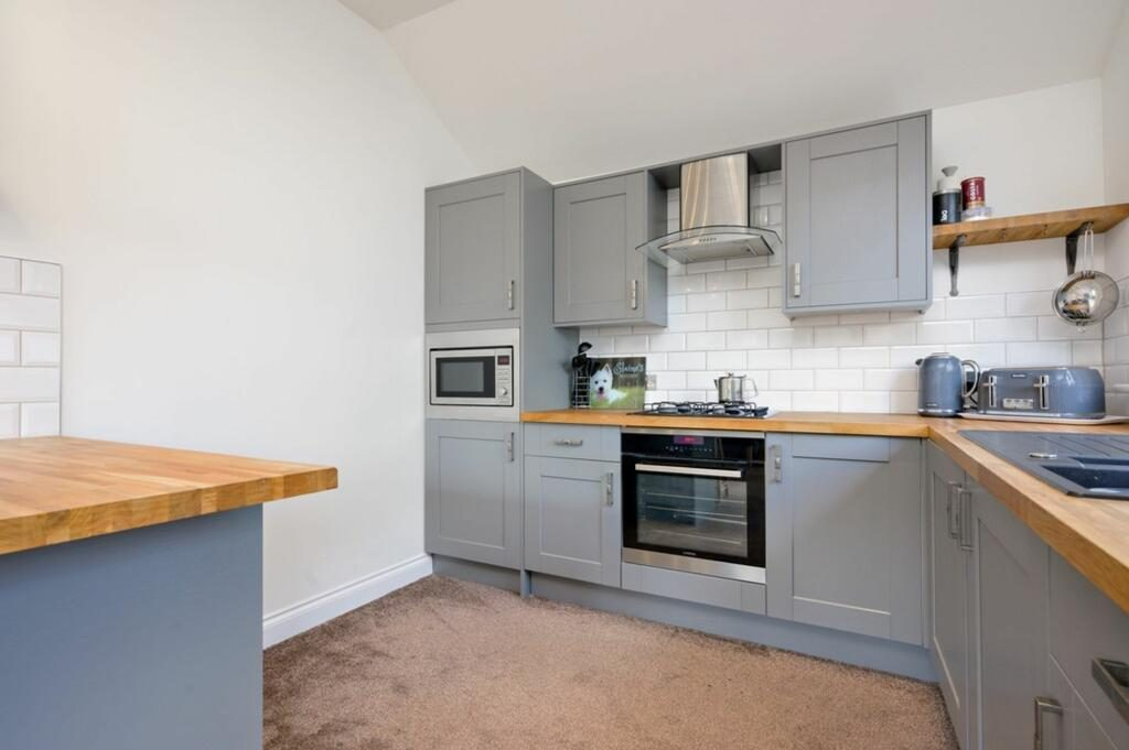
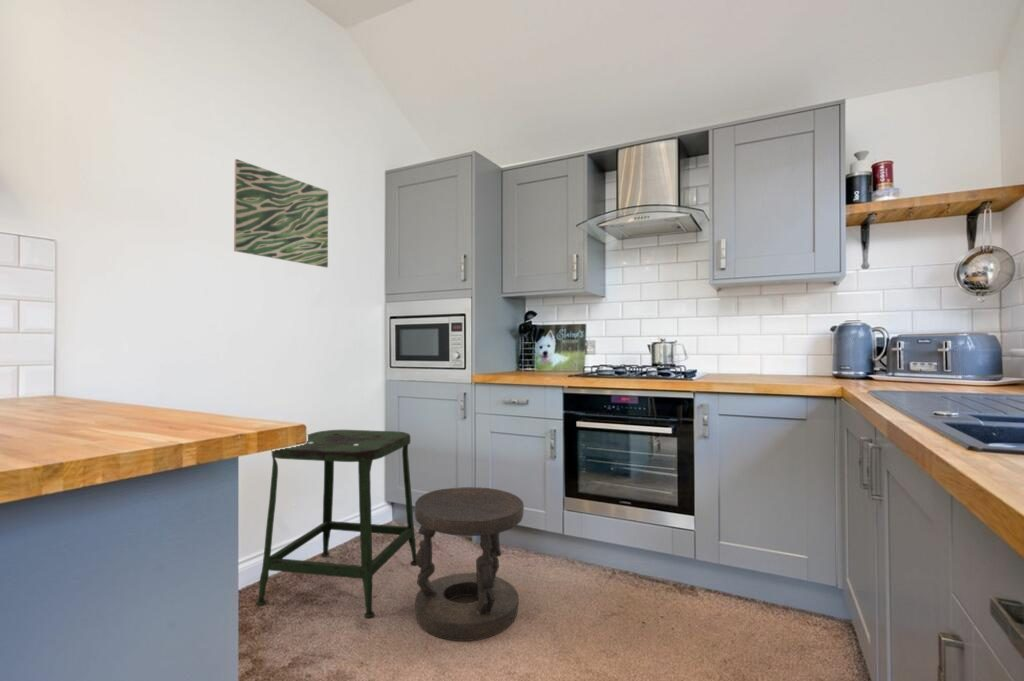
+ wall art [233,158,329,268]
+ stool [255,429,417,619]
+ stool [414,486,525,642]
